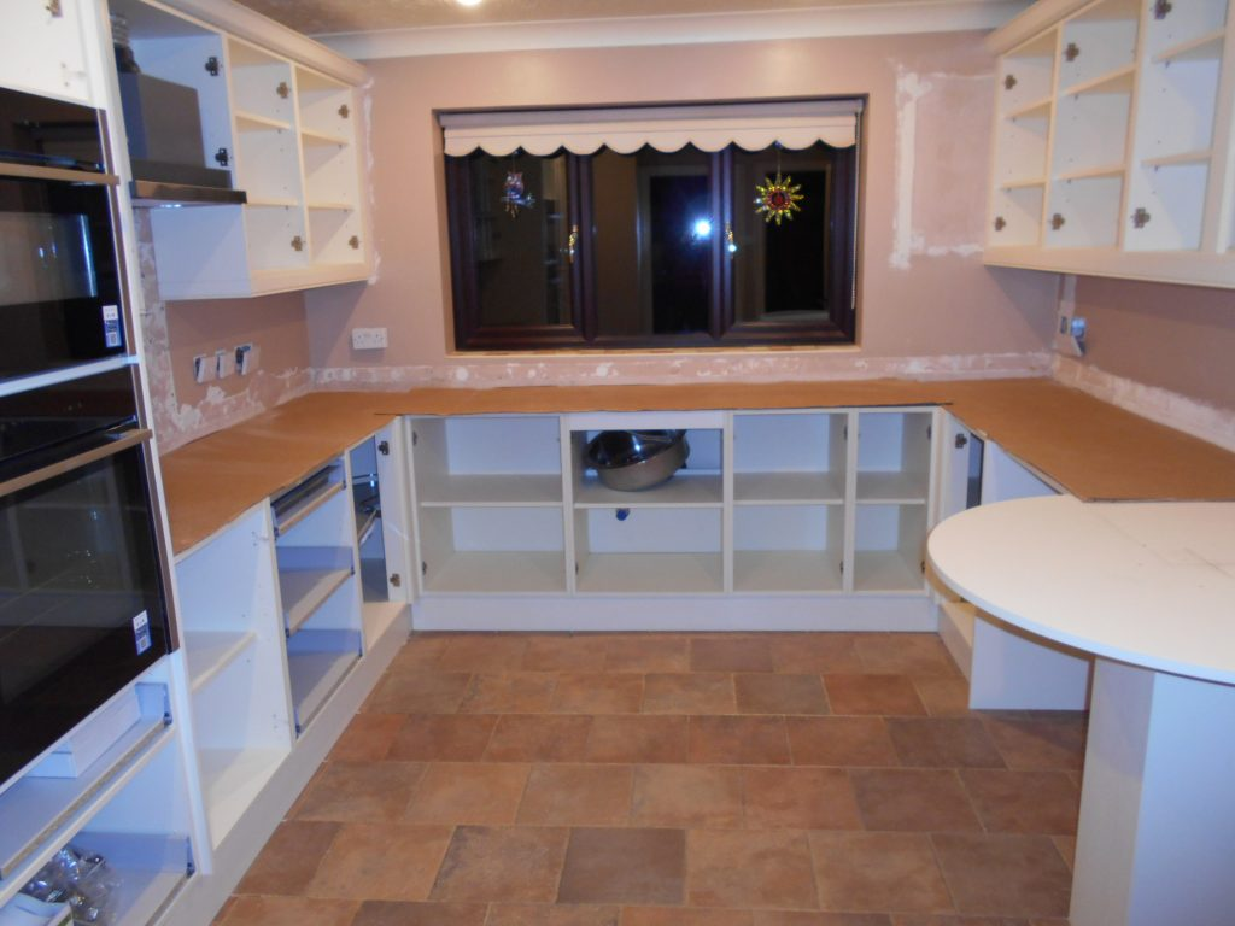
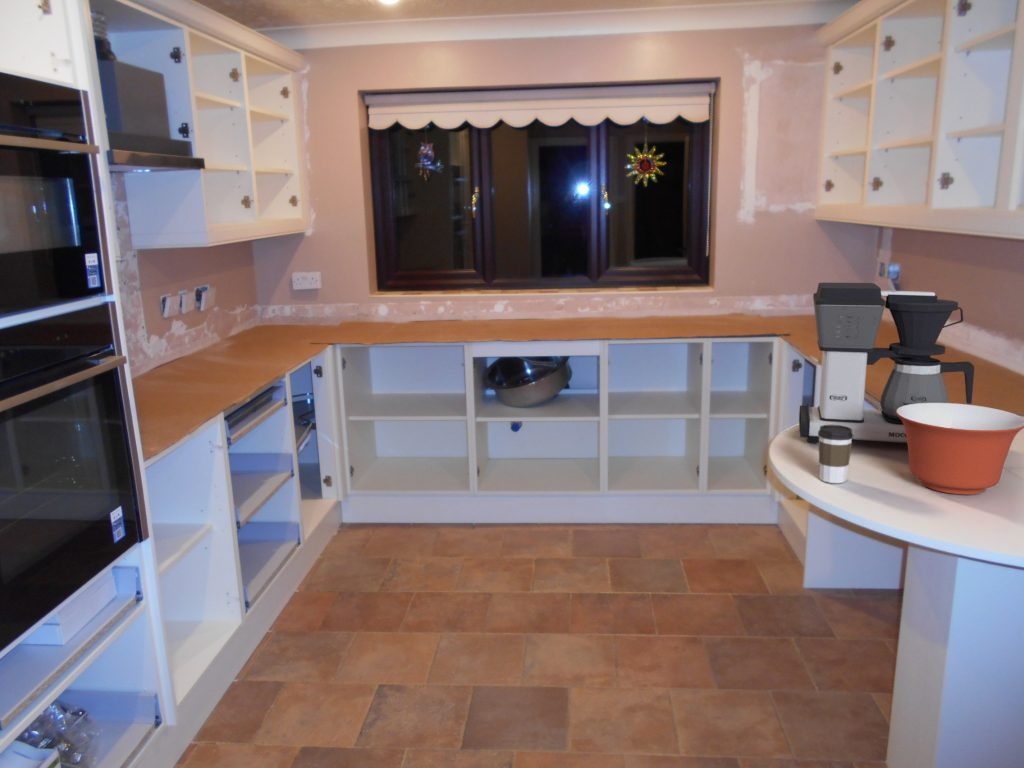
+ coffee cup [818,425,853,484]
+ mixing bowl [896,402,1024,496]
+ coffee maker [798,282,975,444]
